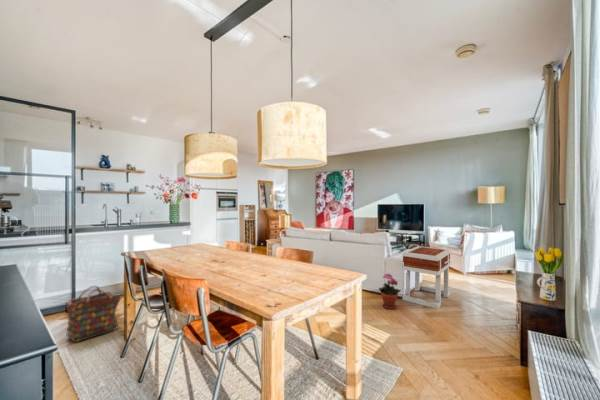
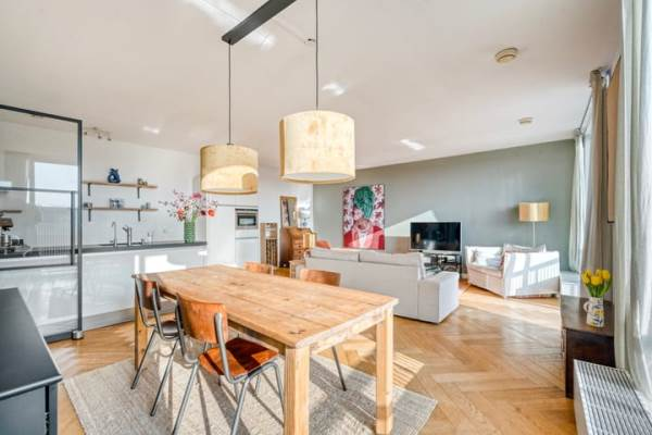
- potted plant [378,273,402,310]
- backpack [65,285,122,344]
- side table [402,245,451,310]
